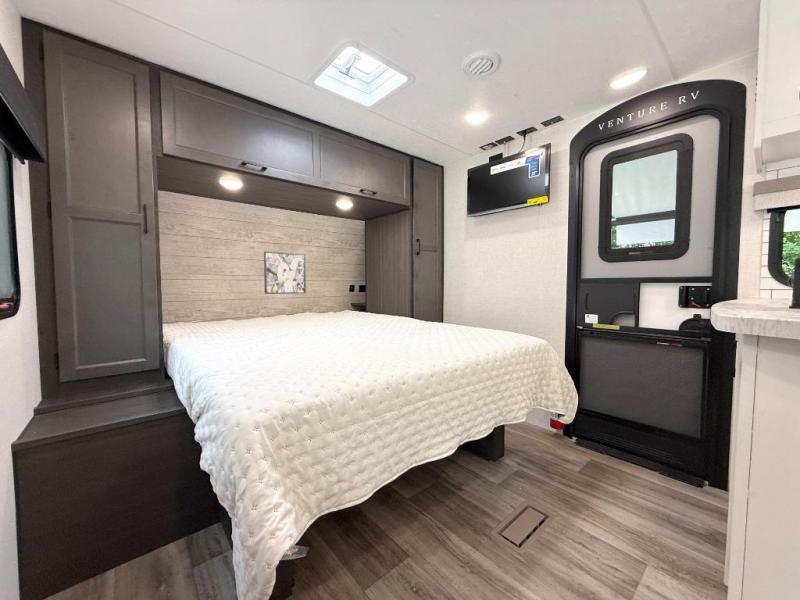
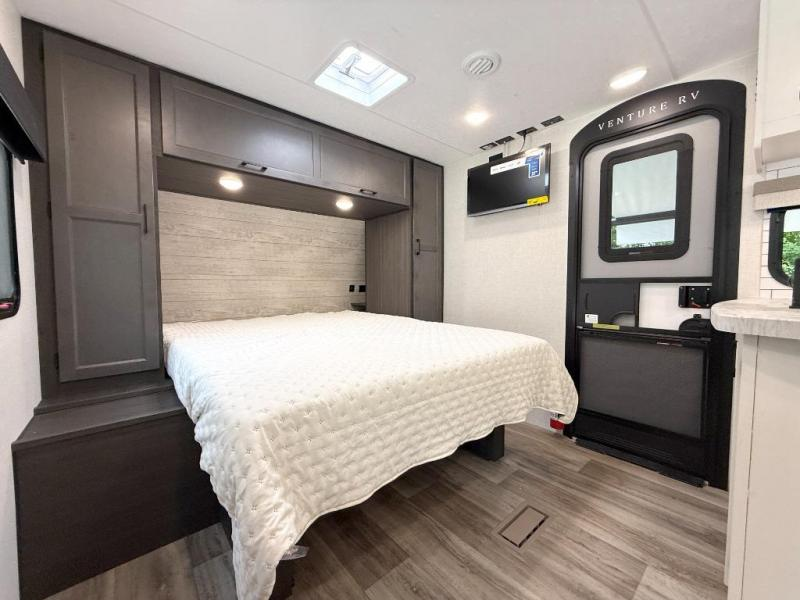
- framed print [263,250,307,295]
